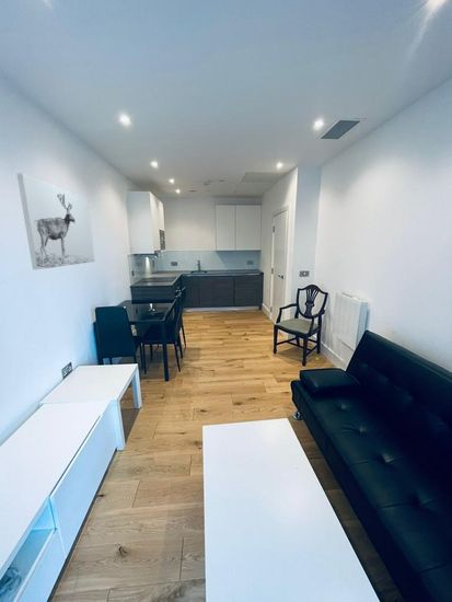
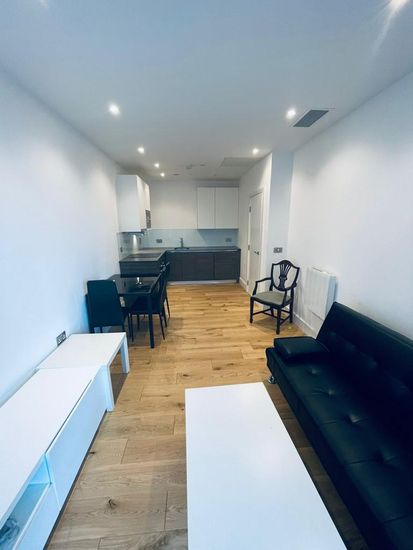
- wall art [15,172,96,270]
